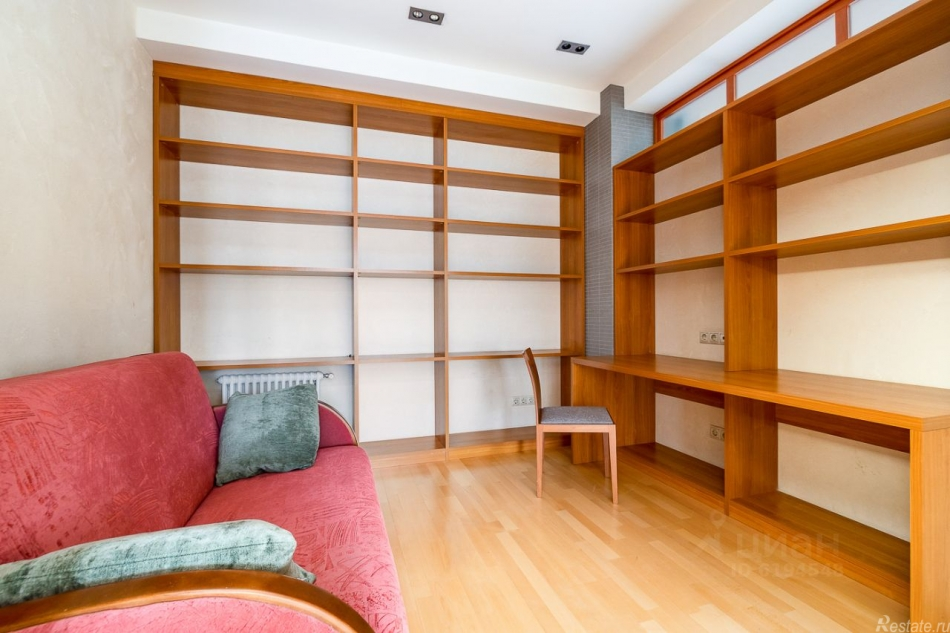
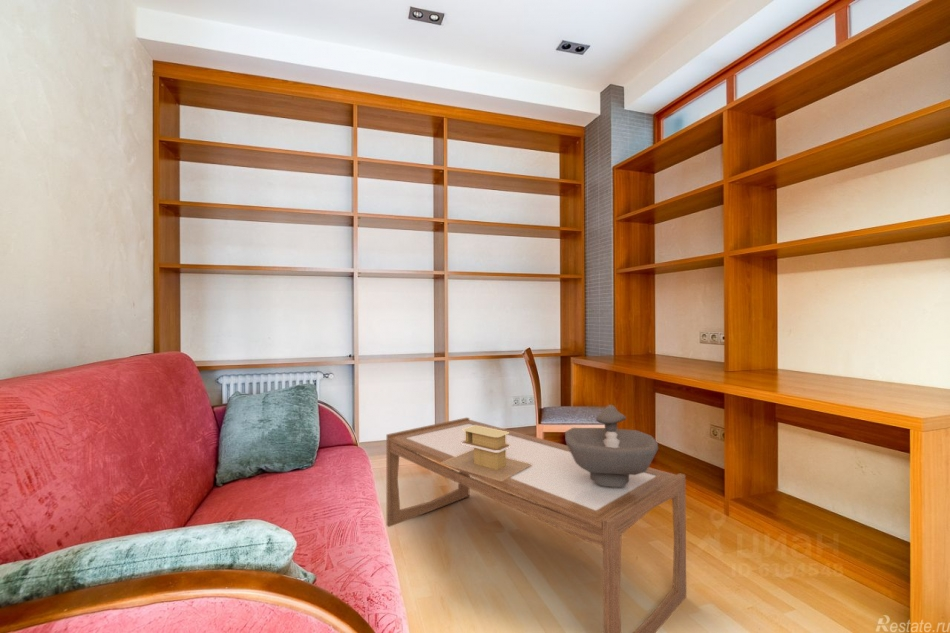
+ coffee table [386,417,687,633]
+ decorative bowl [564,404,659,487]
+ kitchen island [440,425,532,481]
